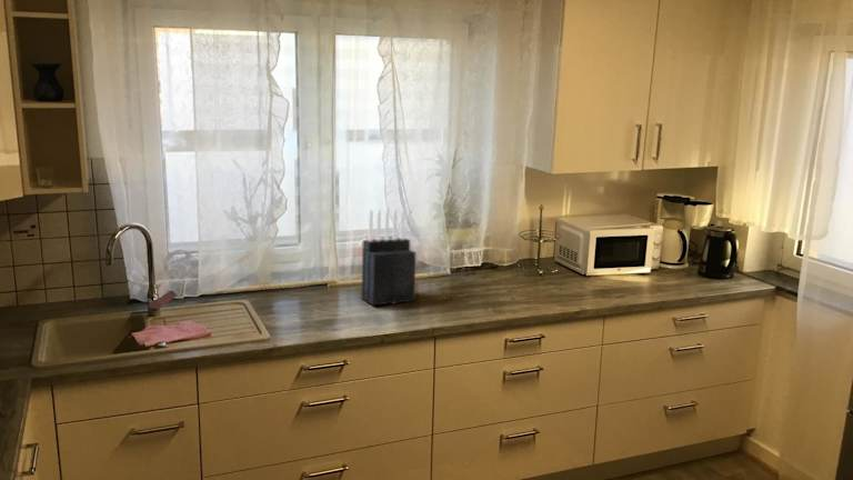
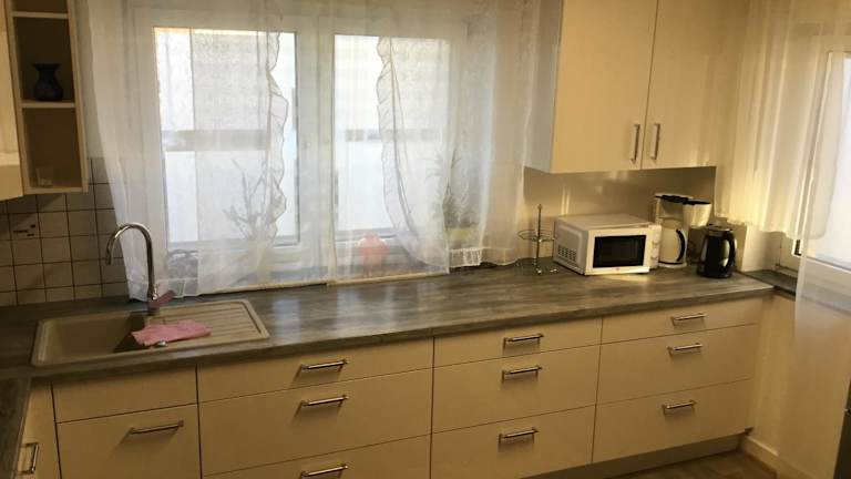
- knife block [361,208,417,307]
